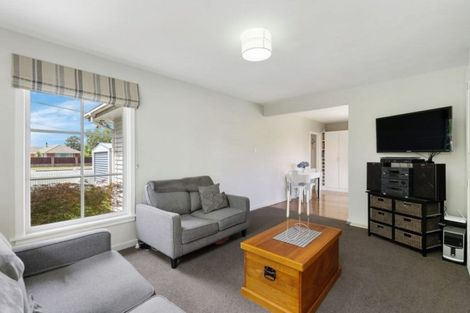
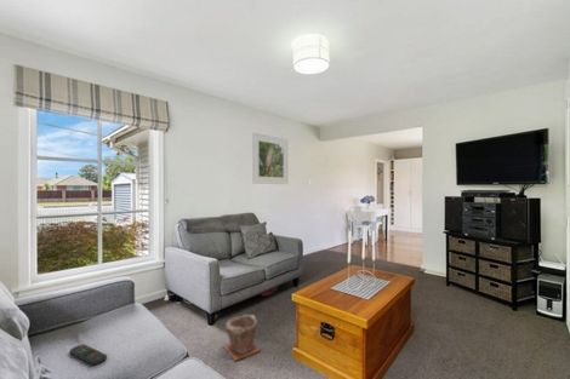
+ plant pot [223,314,262,362]
+ remote control [68,343,108,367]
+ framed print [251,132,290,185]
